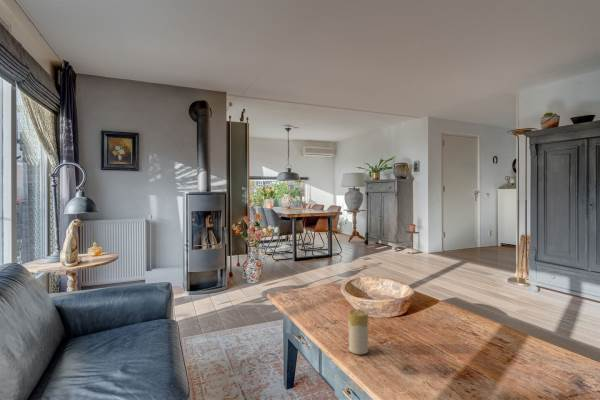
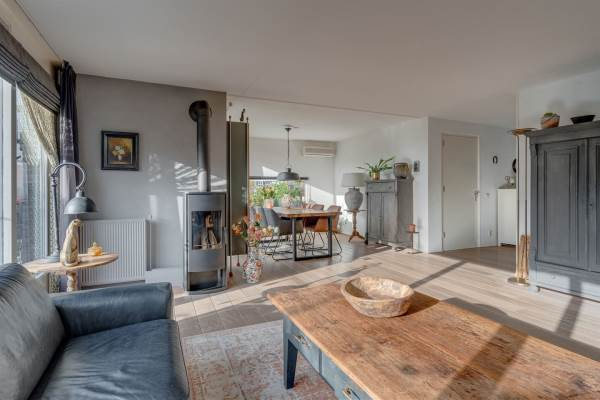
- candle [347,308,369,355]
